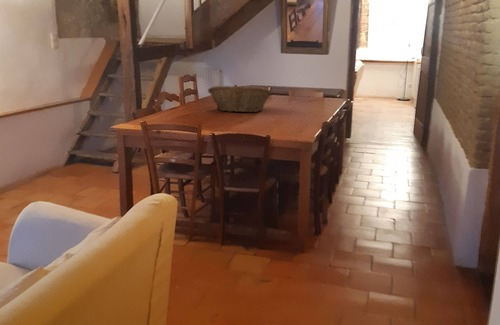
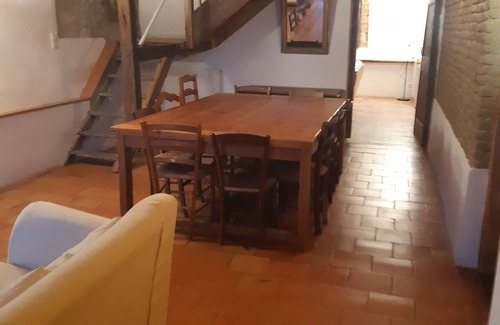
- fruit basket [207,85,272,113]
